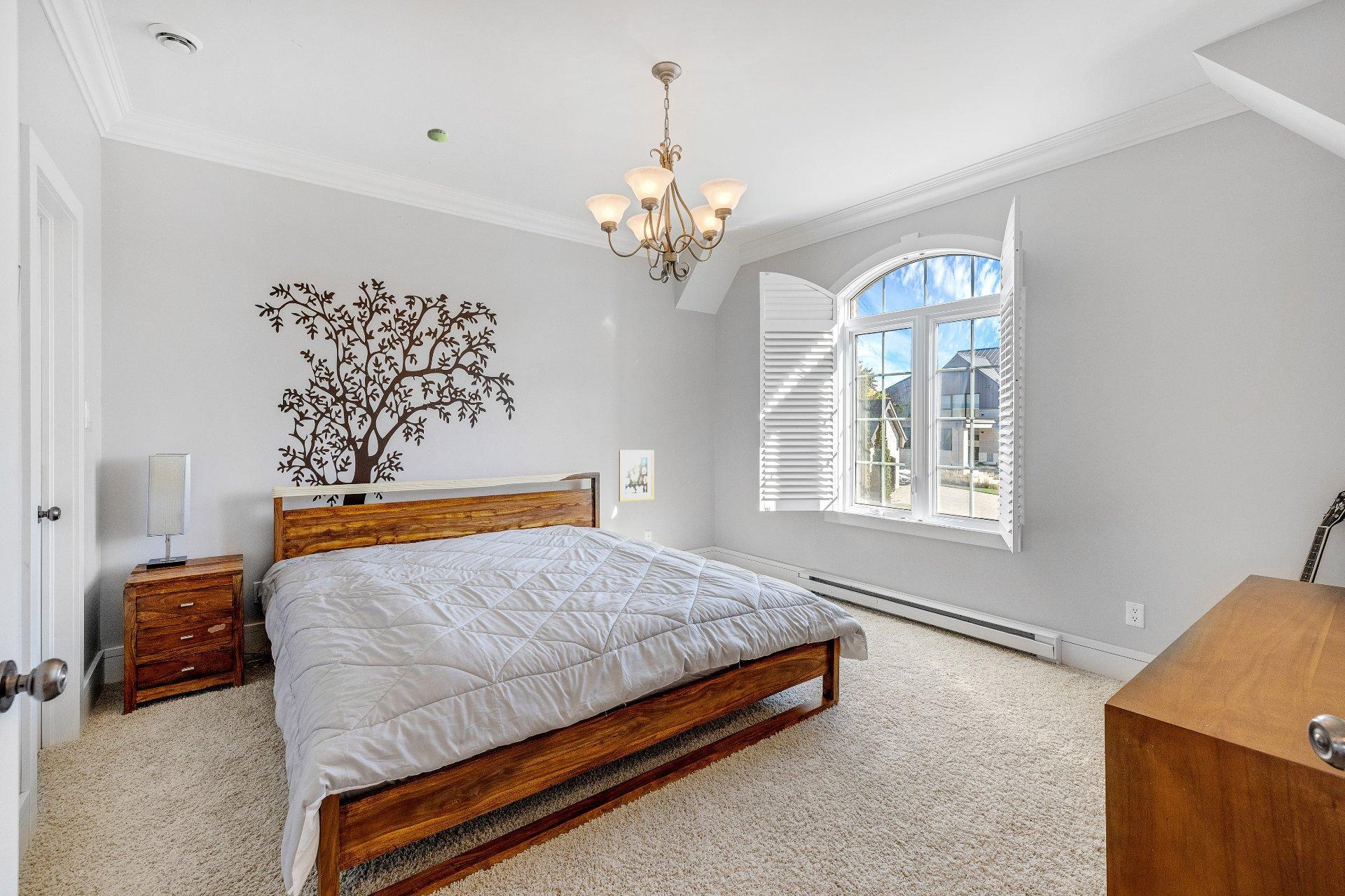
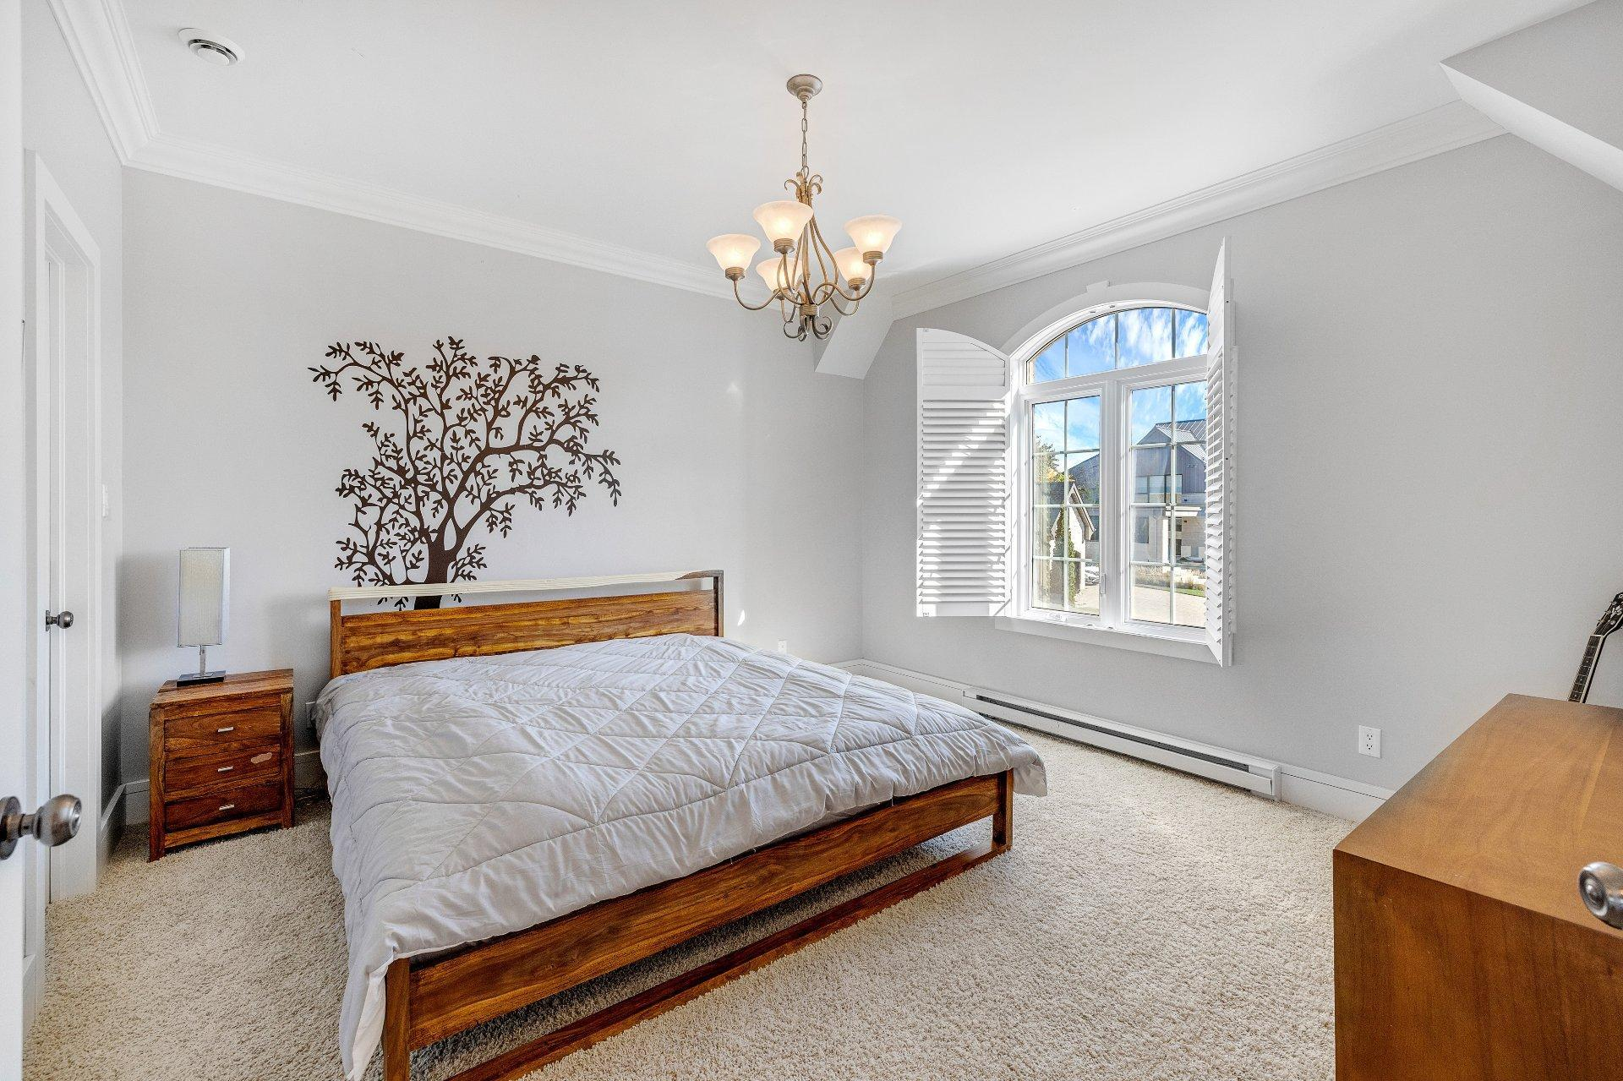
- smoke detector [427,128,450,143]
- wall art [619,449,655,502]
